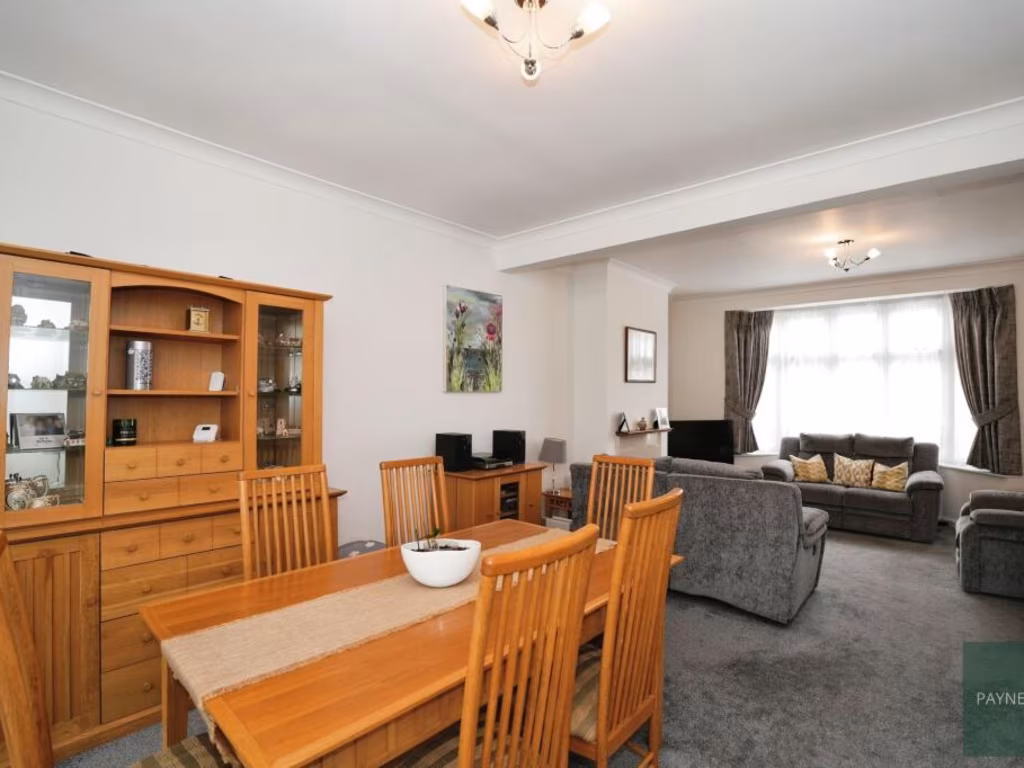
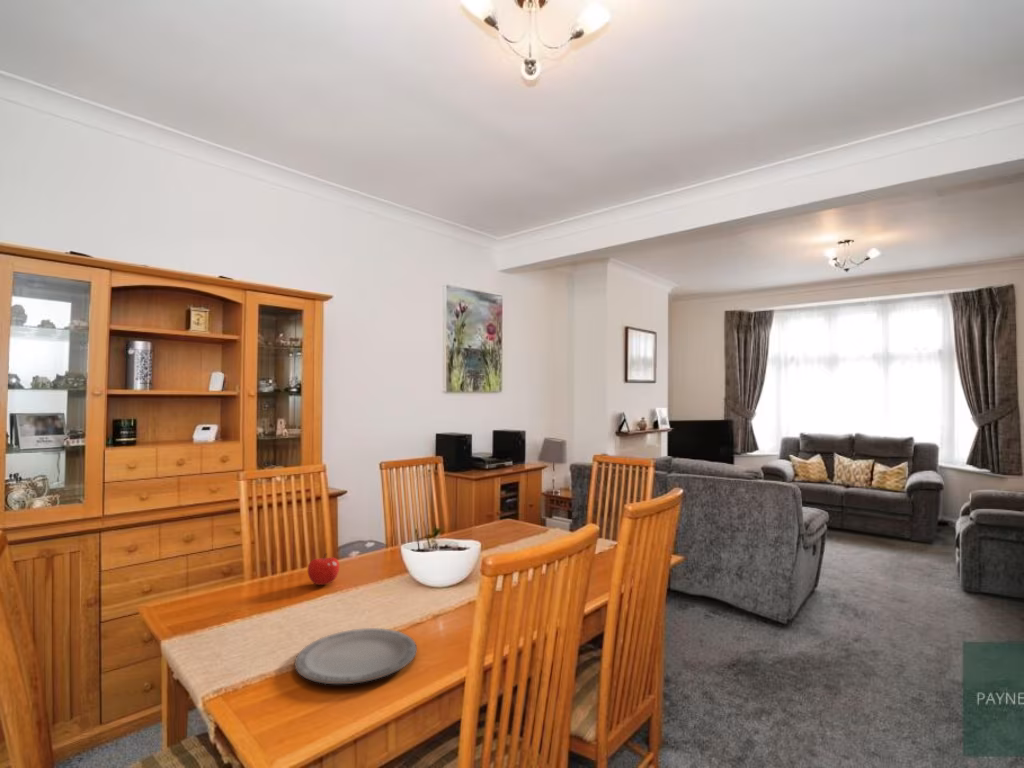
+ plate [294,627,418,685]
+ fruit [307,552,340,586]
